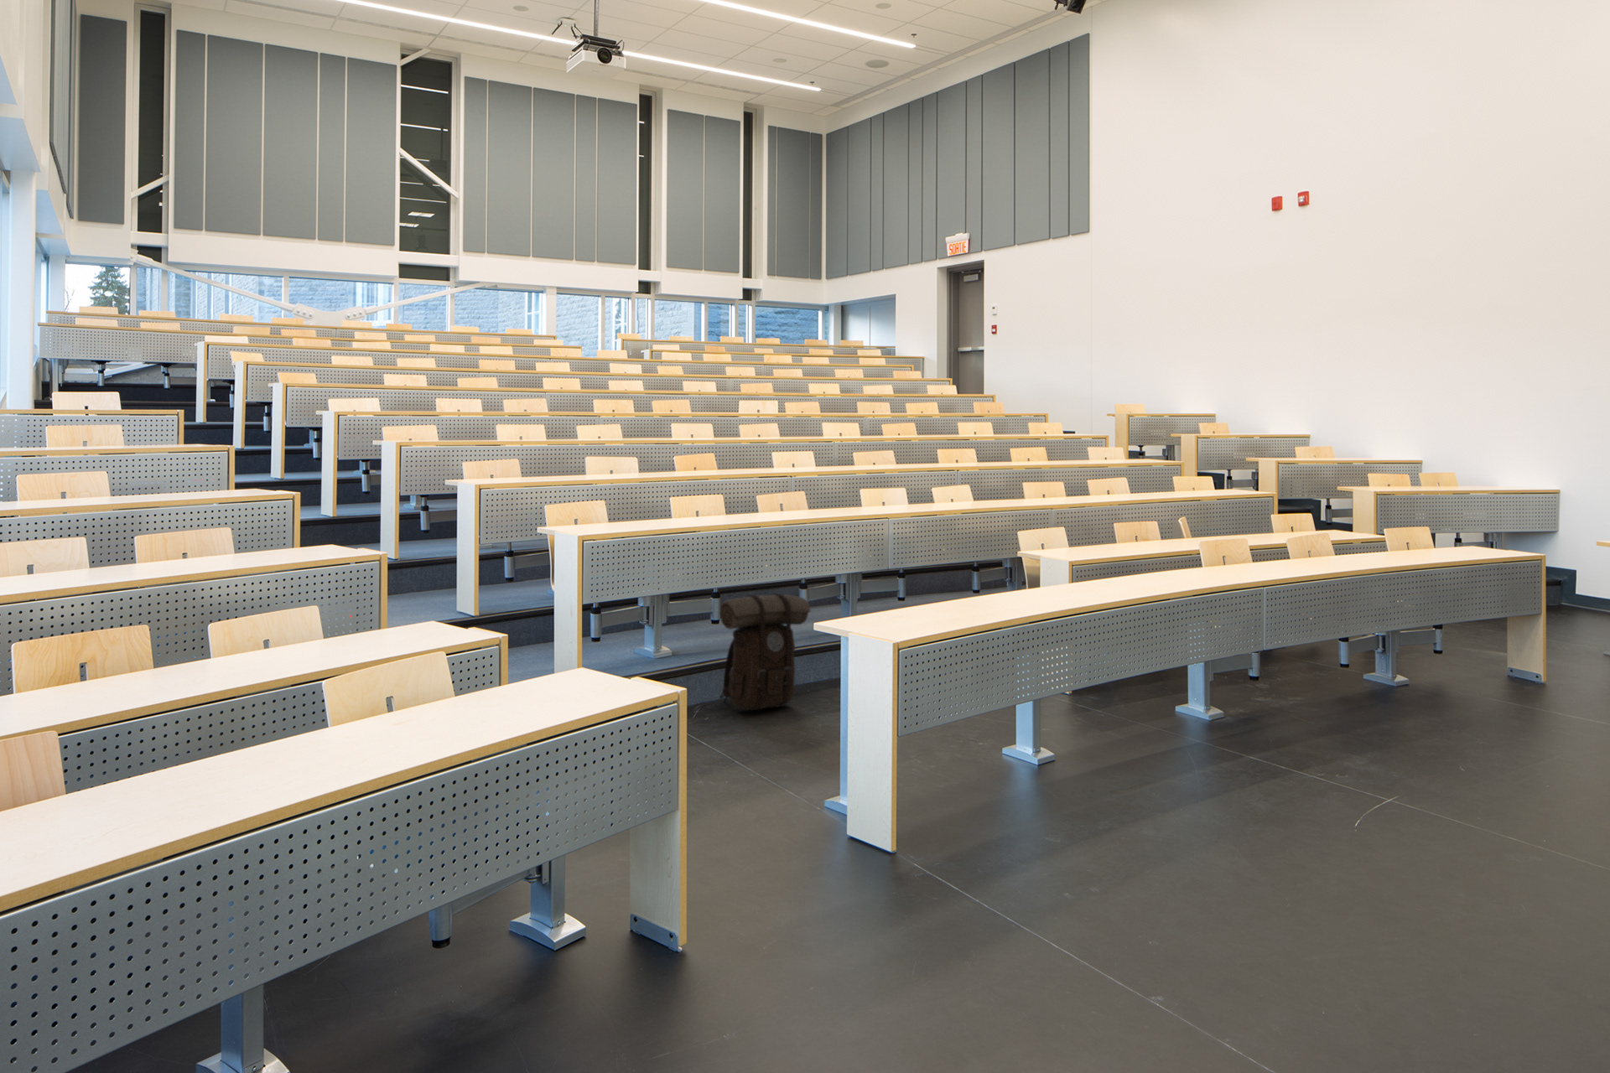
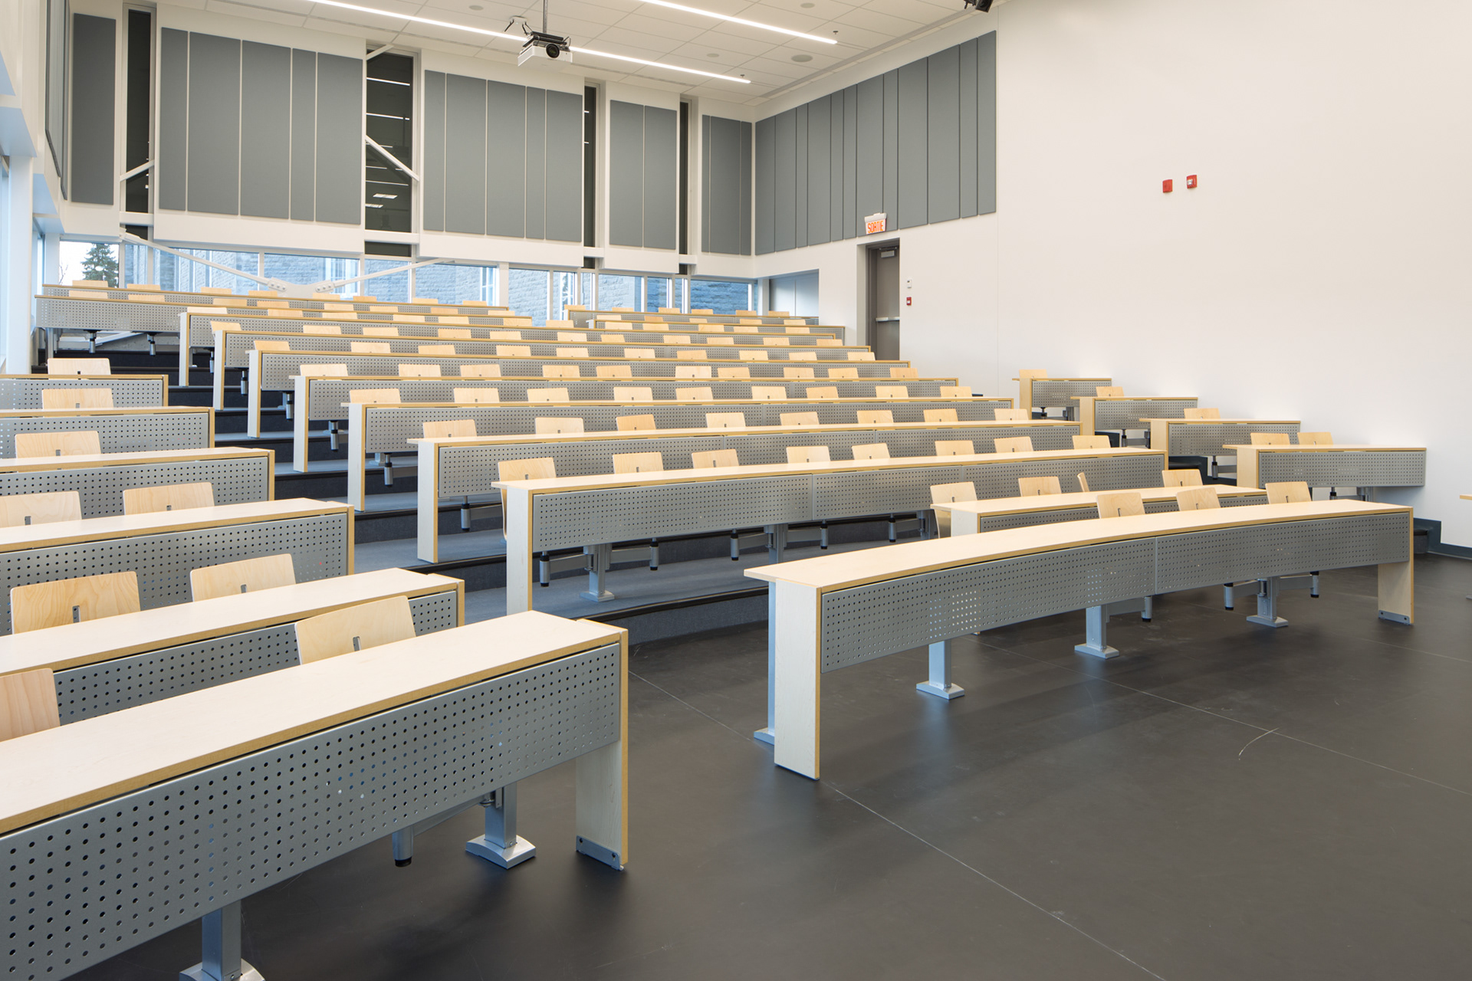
- backpack [719,593,812,711]
